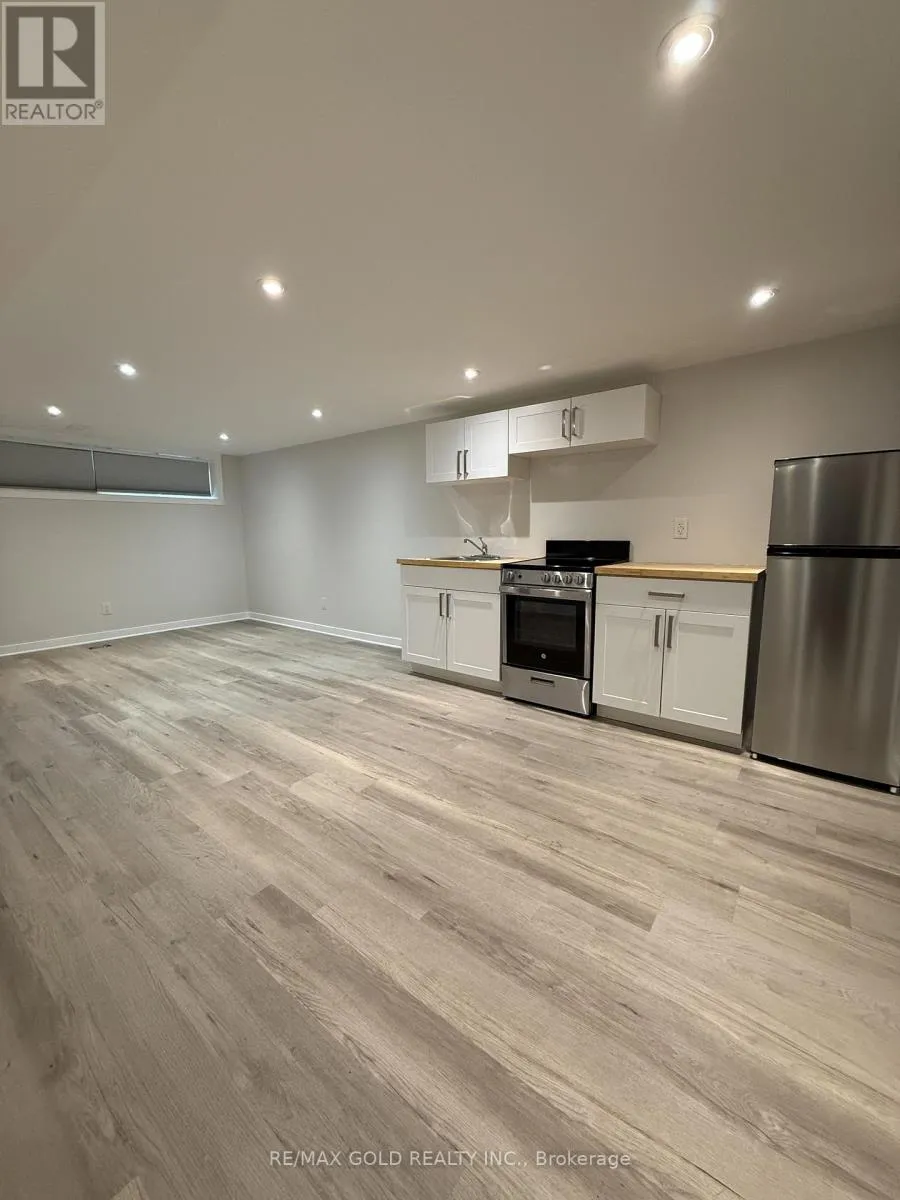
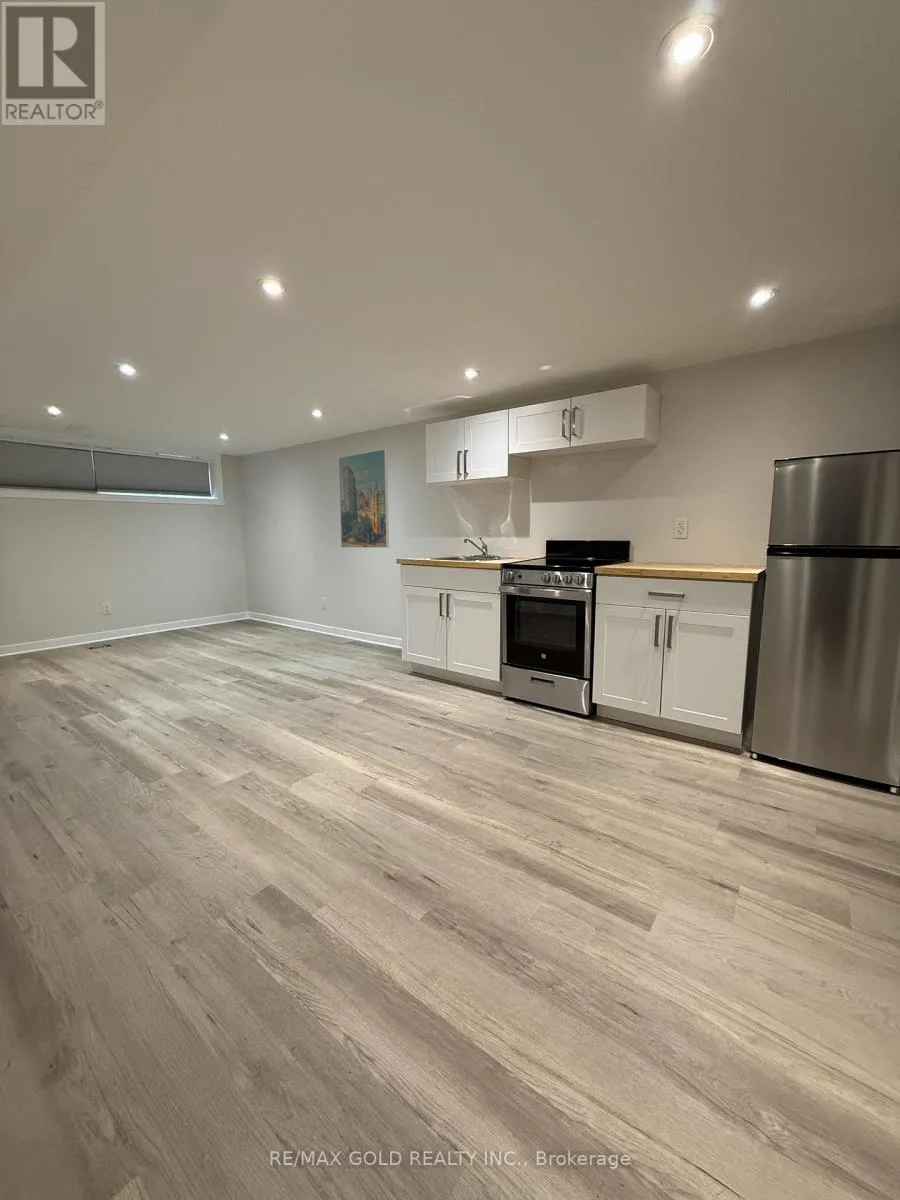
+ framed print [338,448,390,549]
